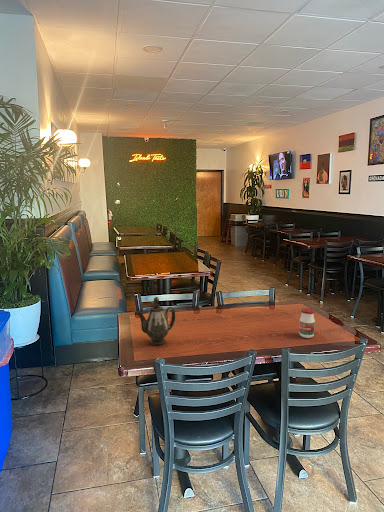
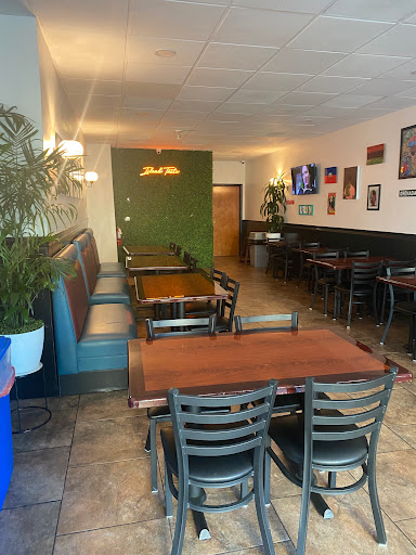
- jar [298,307,316,339]
- teapot [135,296,176,346]
